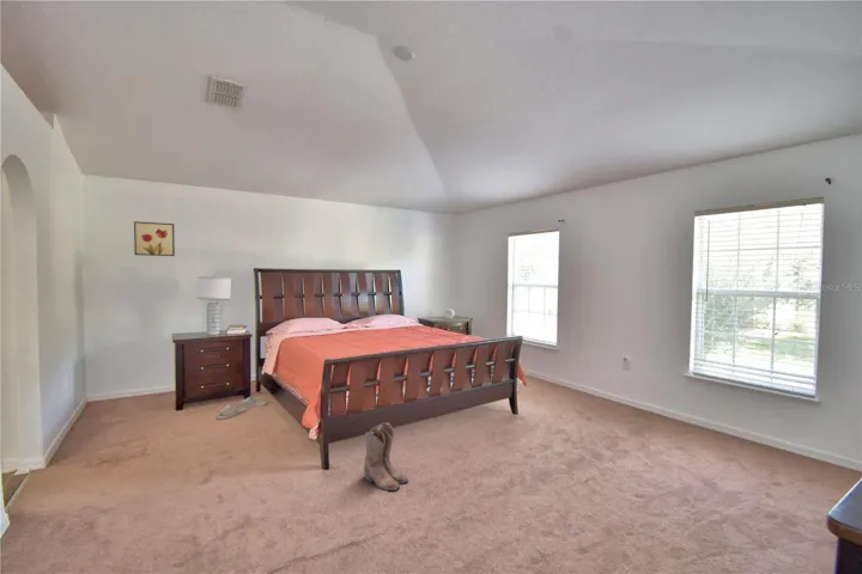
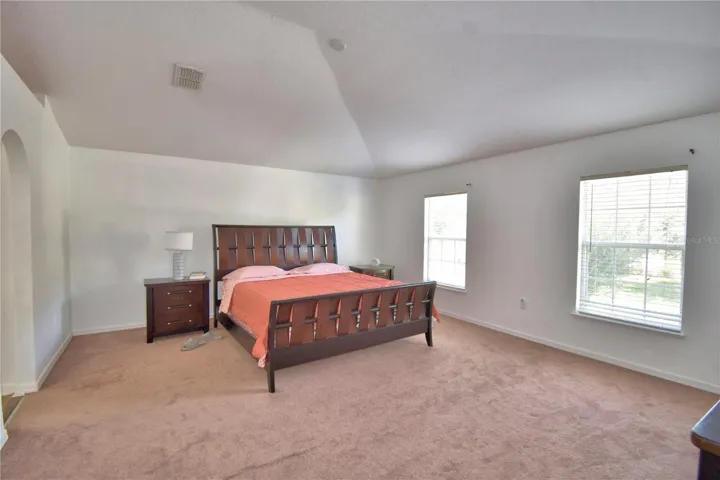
- boots [363,421,409,491]
- wall art [133,220,176,257]
